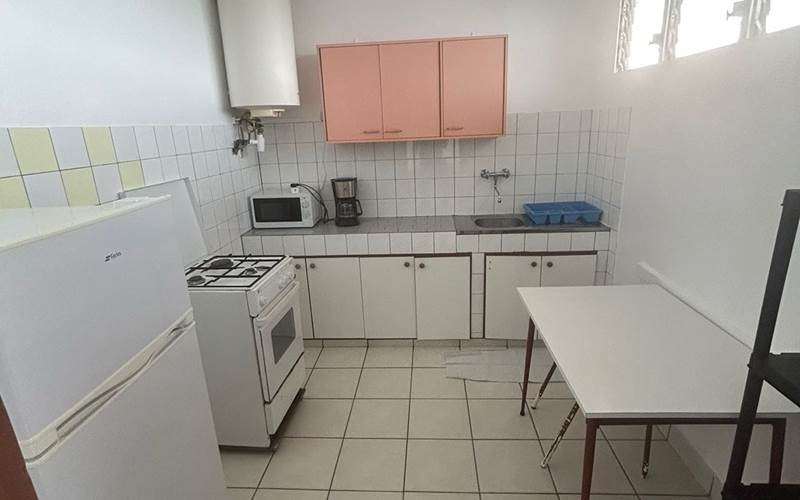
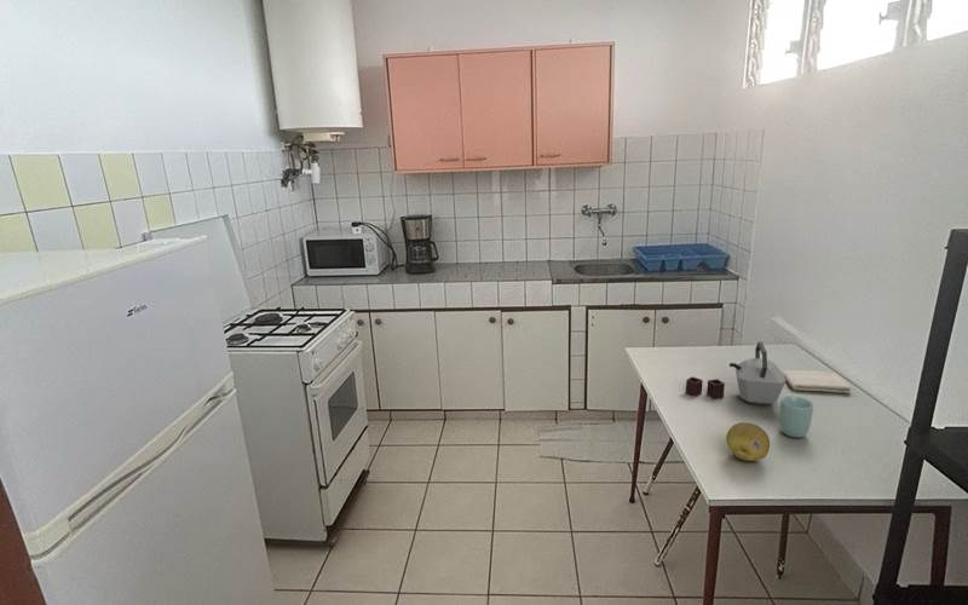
+ cup [778,394,814,439]
+ washcloth [782,369,852,394]
+ fruit [725,421,771,462]
+ kettle [685,340,786,405]
